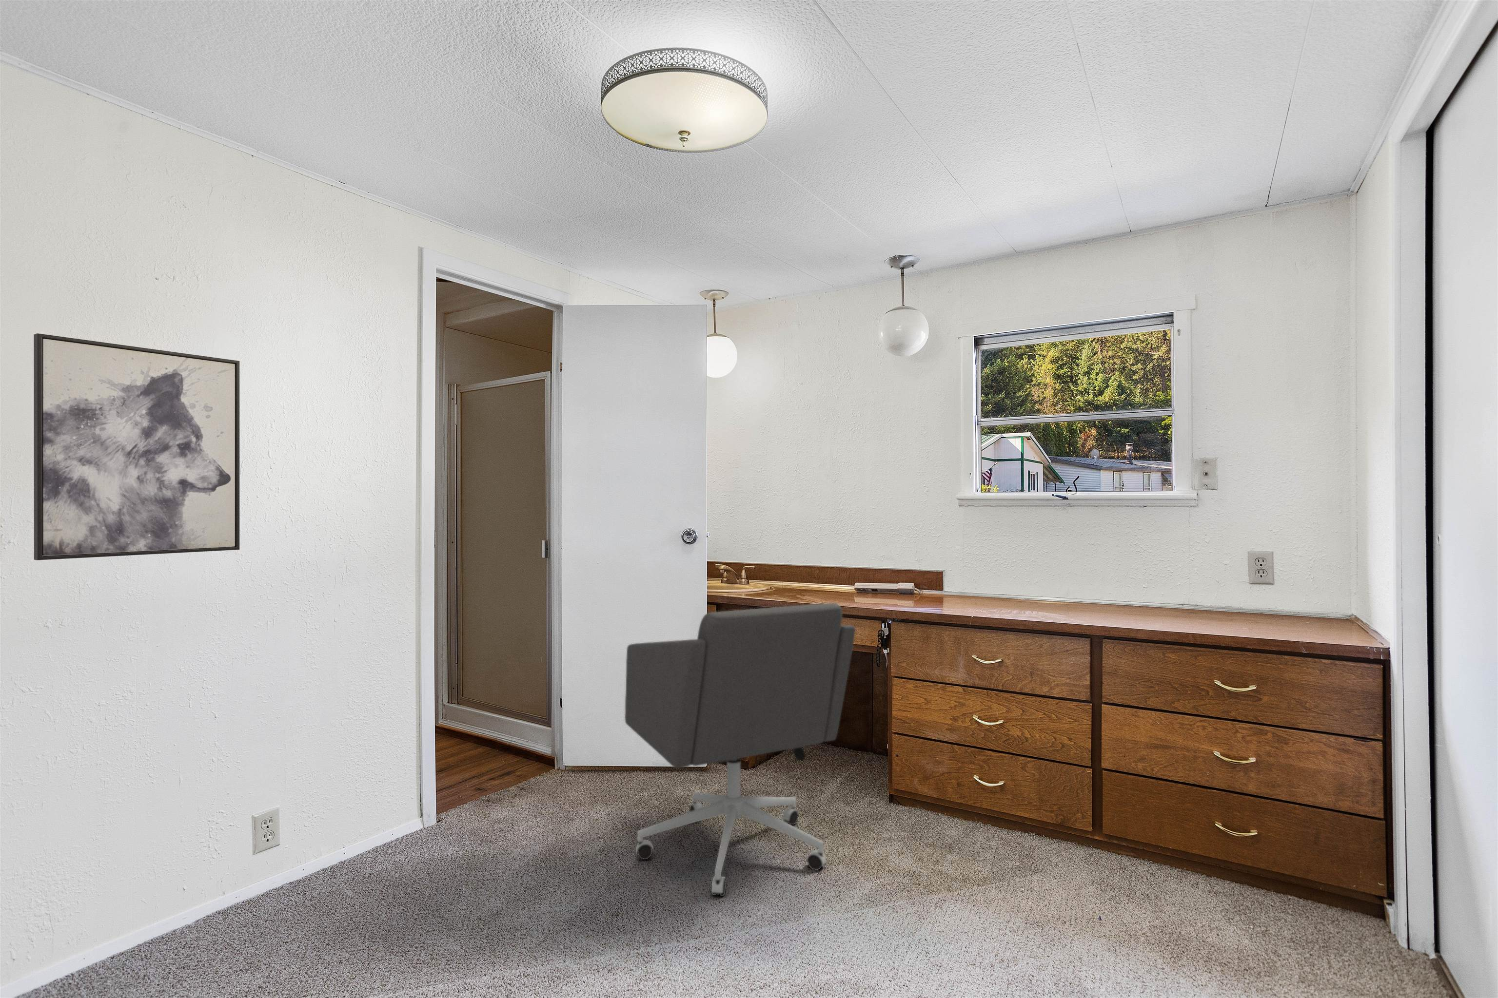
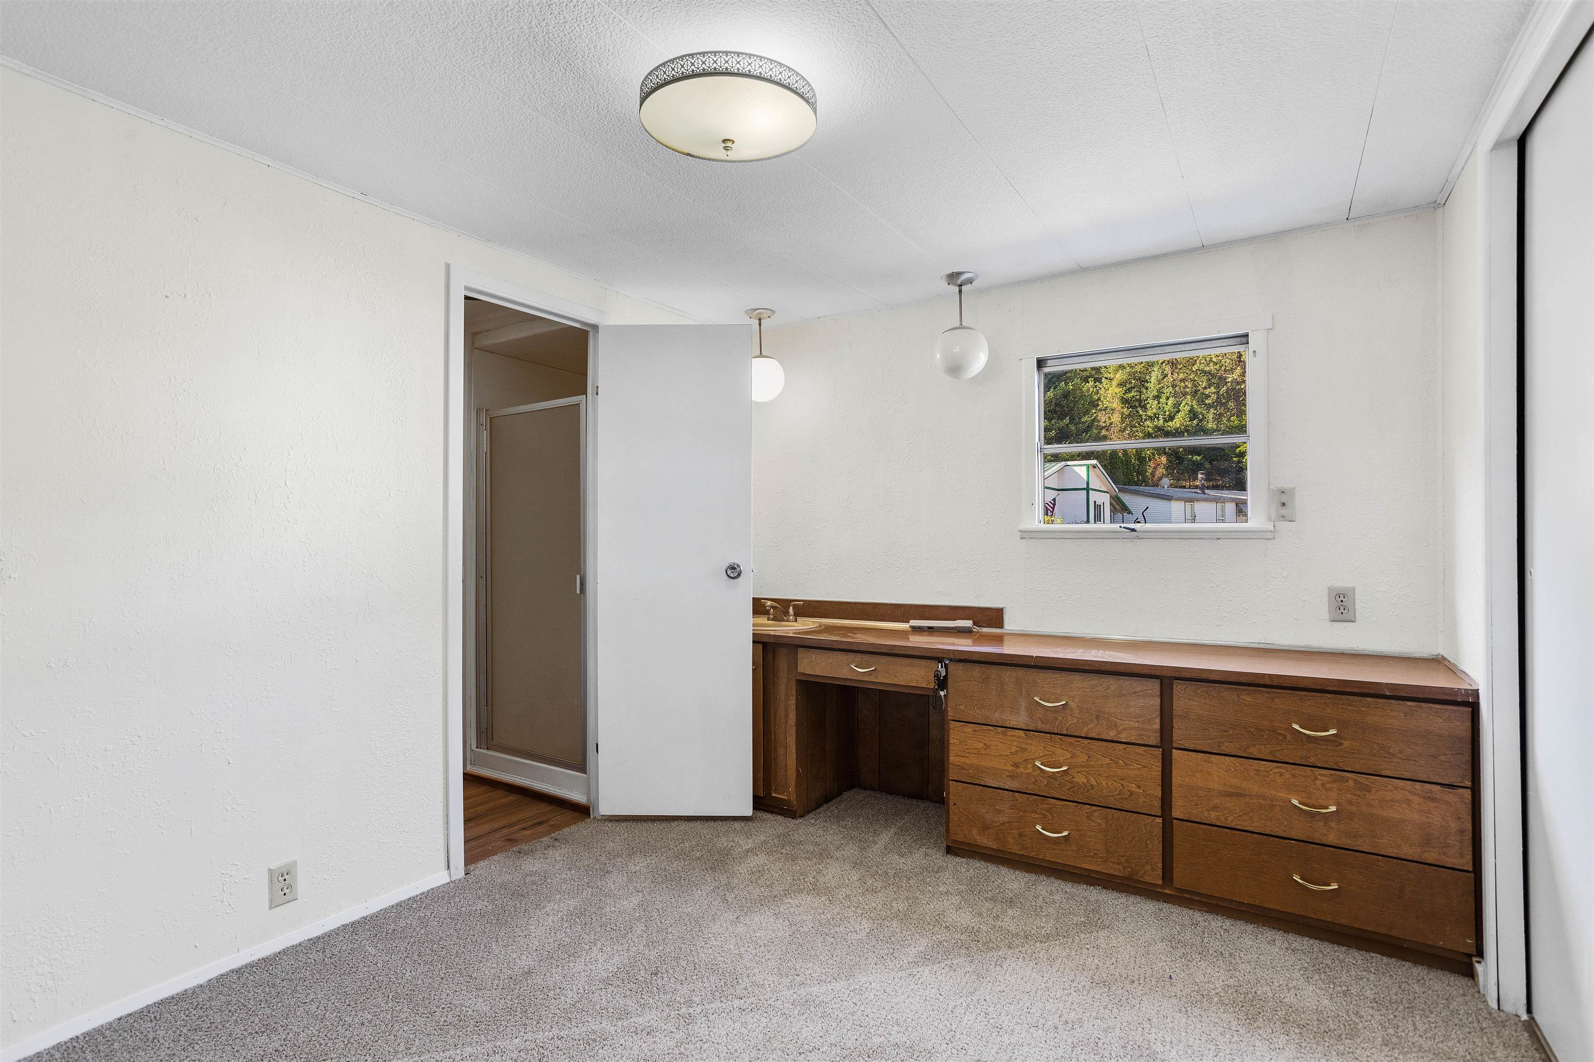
- wall art [33,333,240,561]
- office chair [624,603,856,897]
